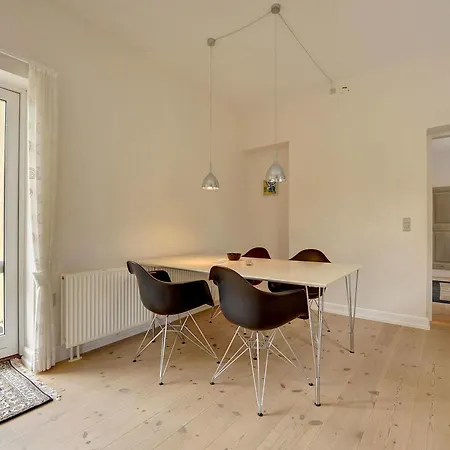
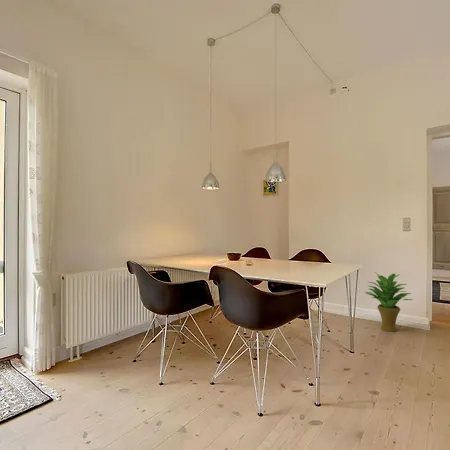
+ potted plant [365,272,414,333]
